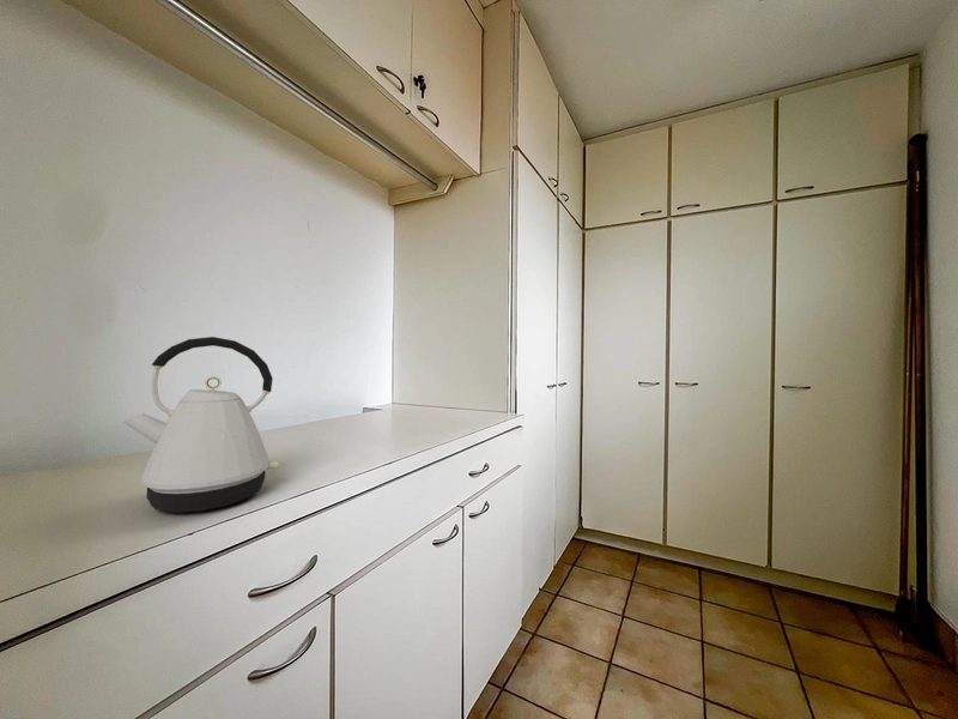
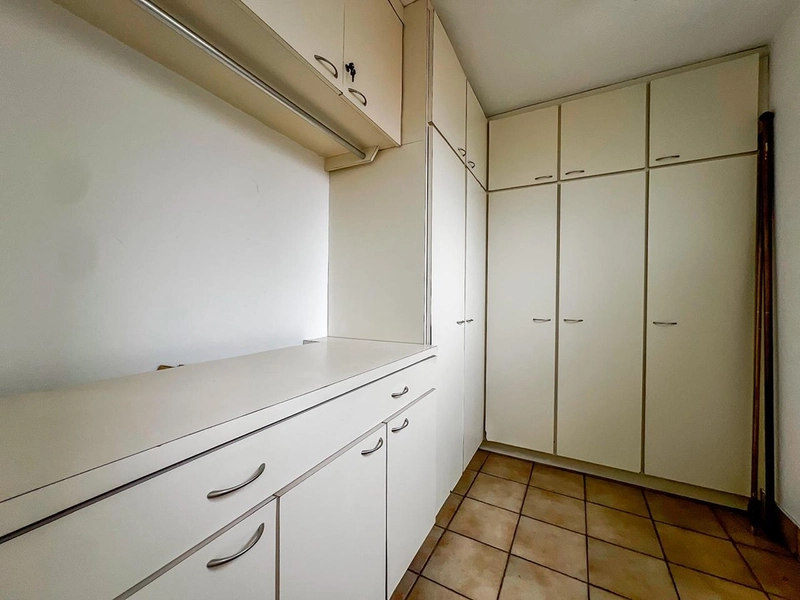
- kettle [121,336,280,513]
